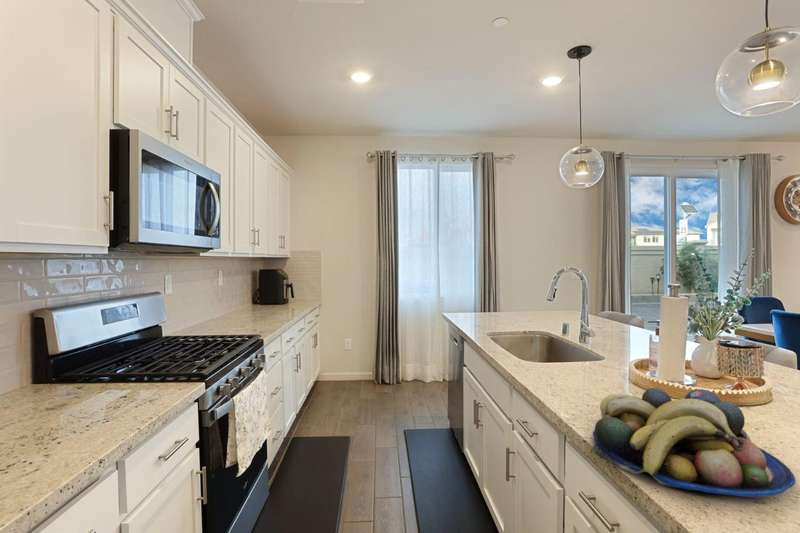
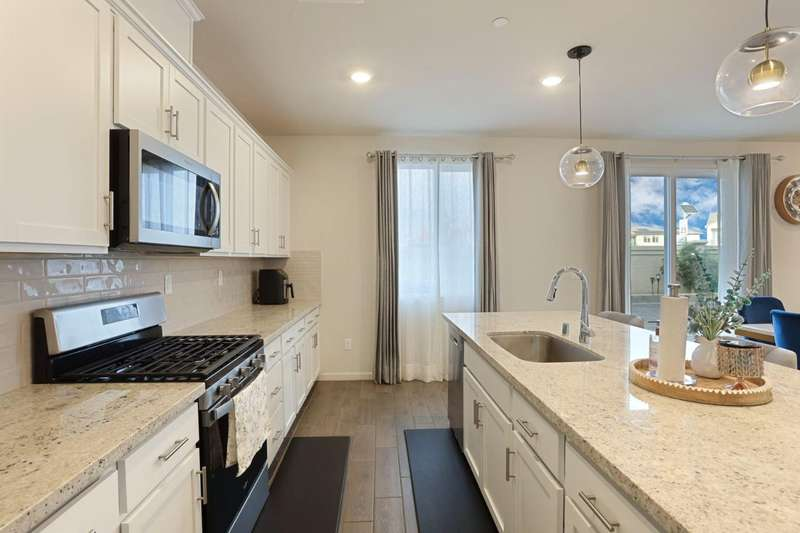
- fruit bowl [592,387,796,498]
